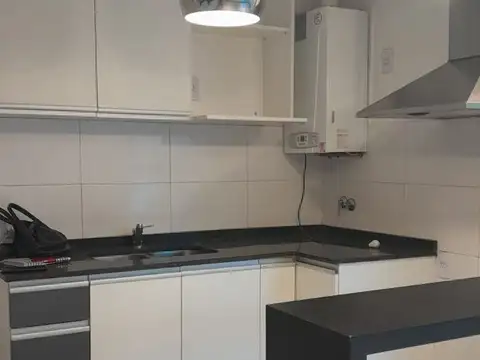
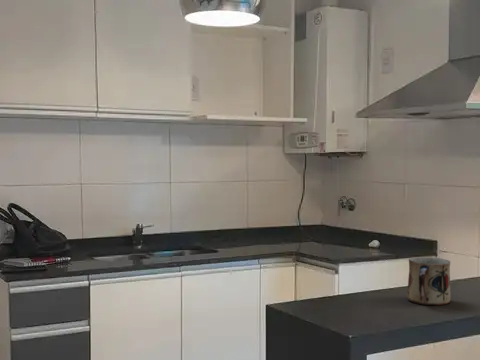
+ mug [406,256,451,306]
